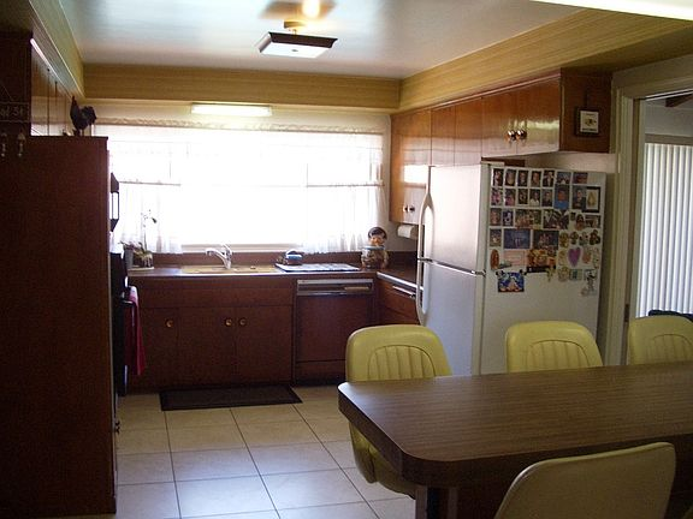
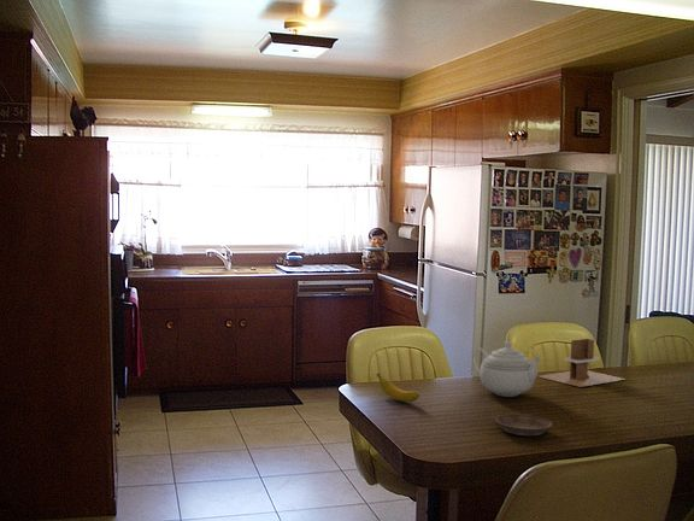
+ teapot [472,340,542,398]
+ banana [376,371,420,403]
+ napkin holder [539,338,627,388]
+ saucer [495,414,553,437]
